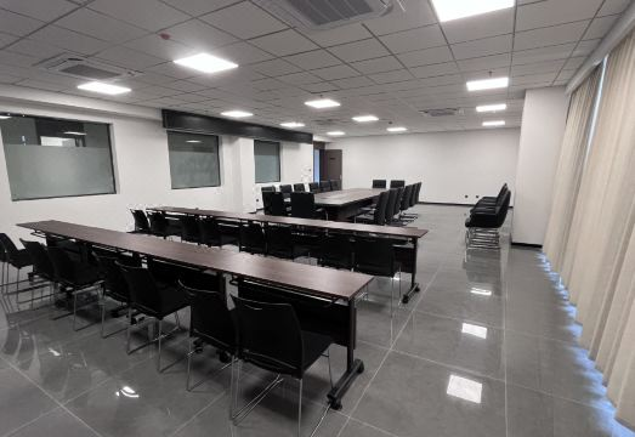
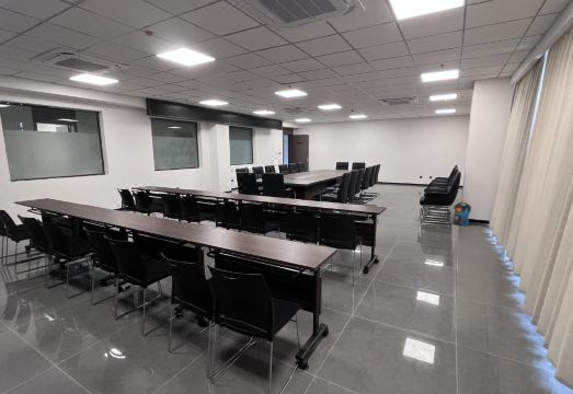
+ pouch [451,201,472,227]
